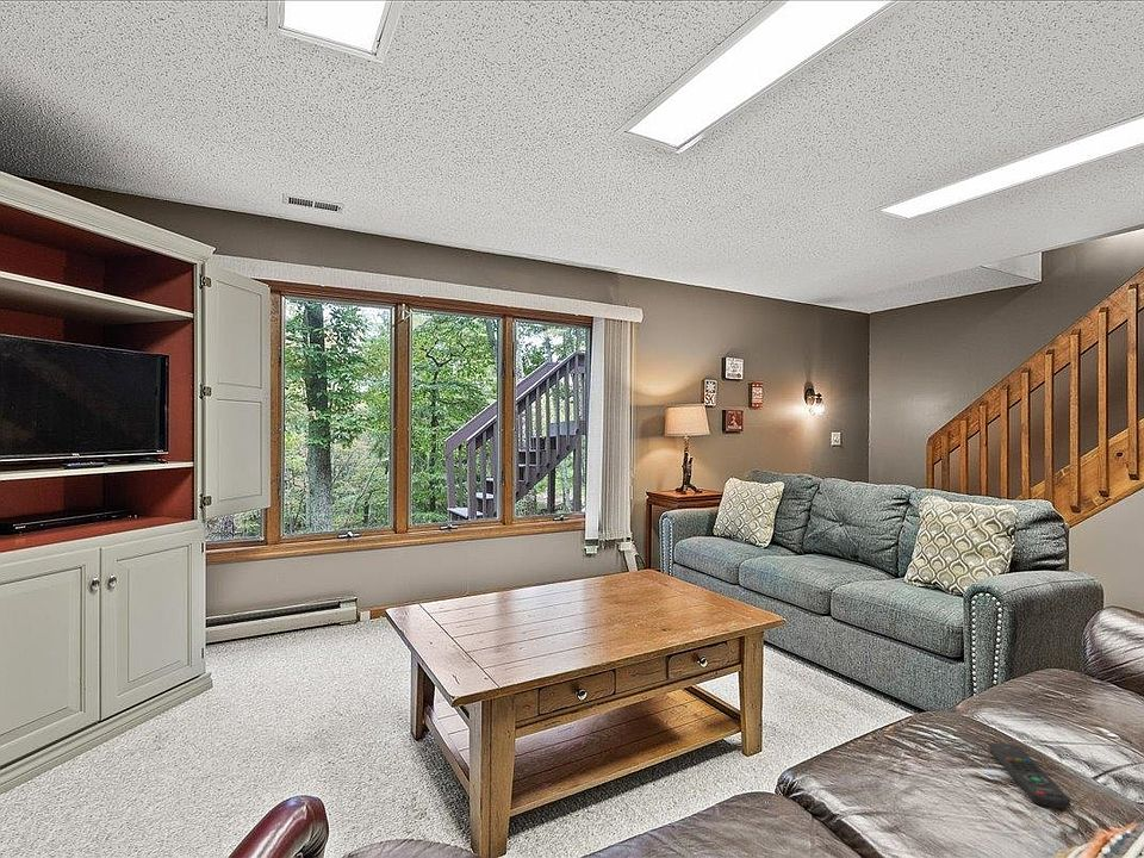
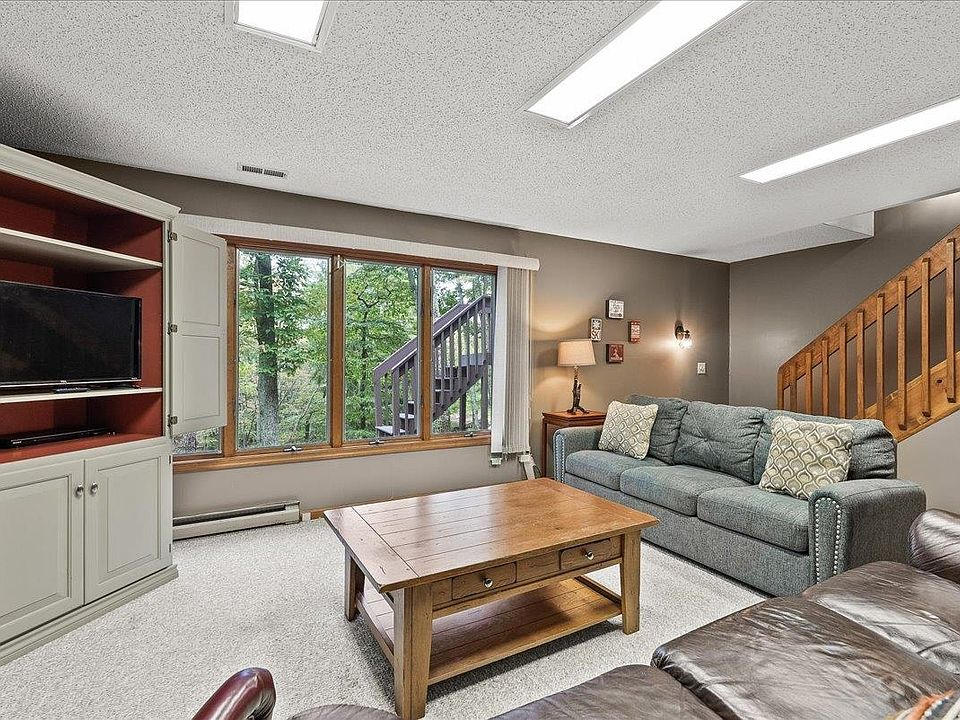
- remote control [988,741,1071,809]
